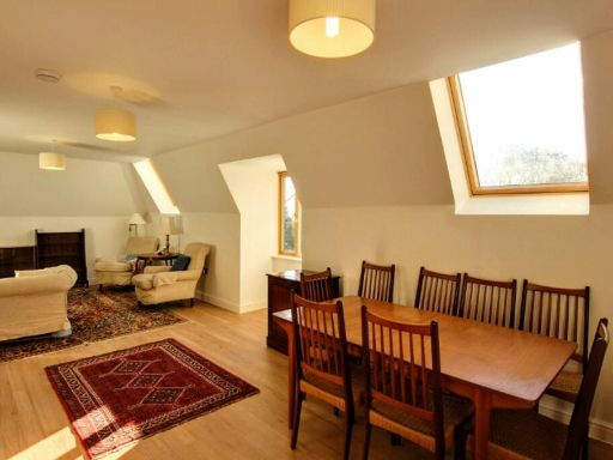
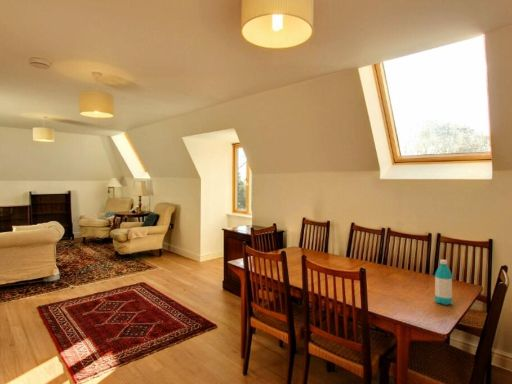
+ water bottle [434,259,453,306]
